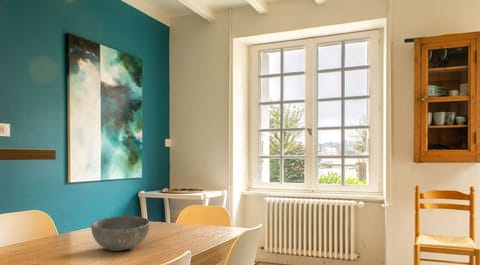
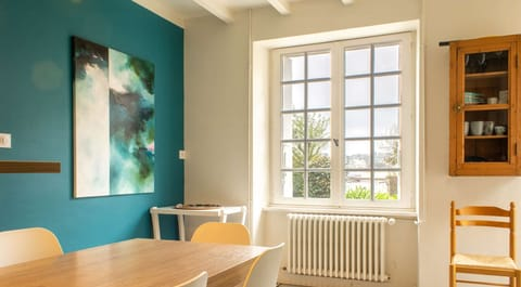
- bowl [90,215,151,252]
